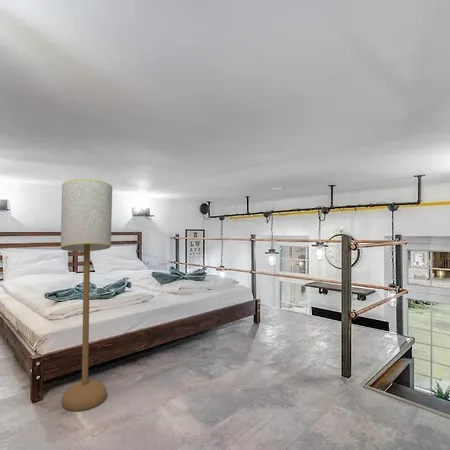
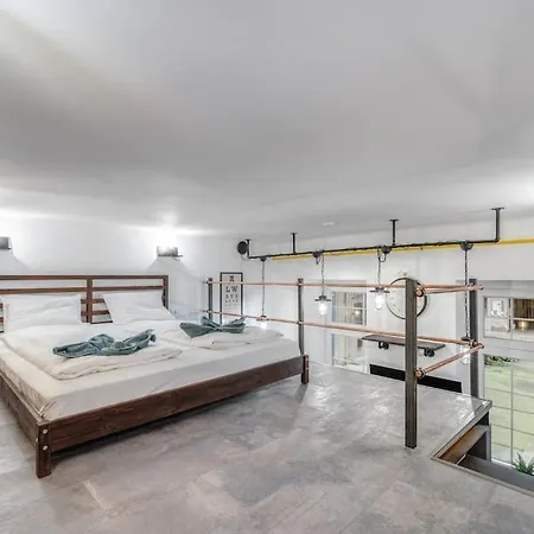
- floor lamp [60,178,113,412]
